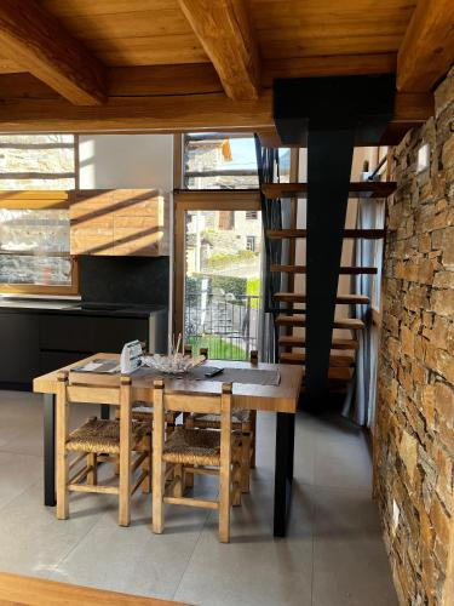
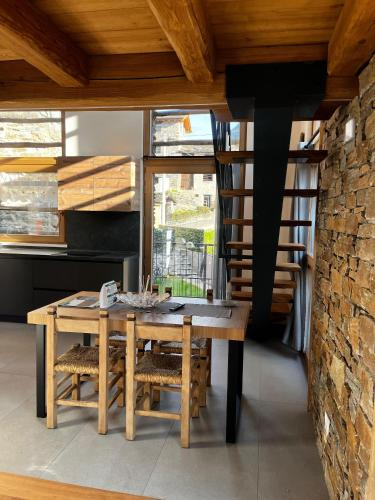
+ candle [219,281,238,307]
